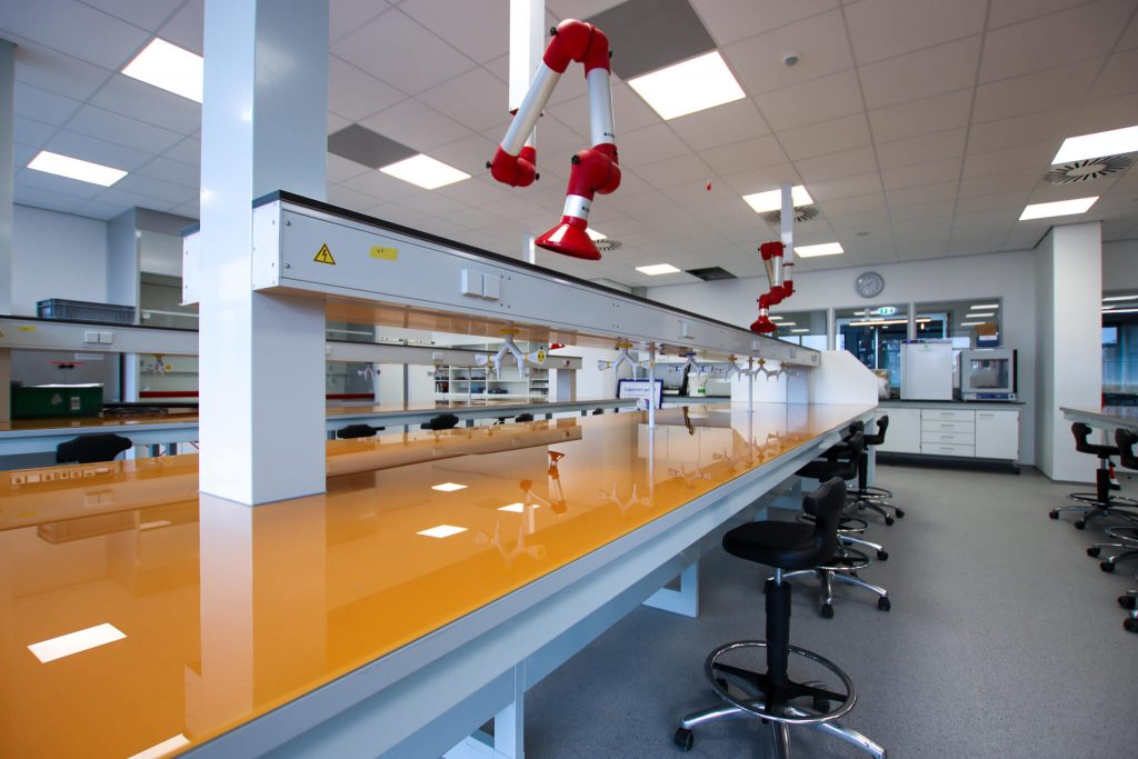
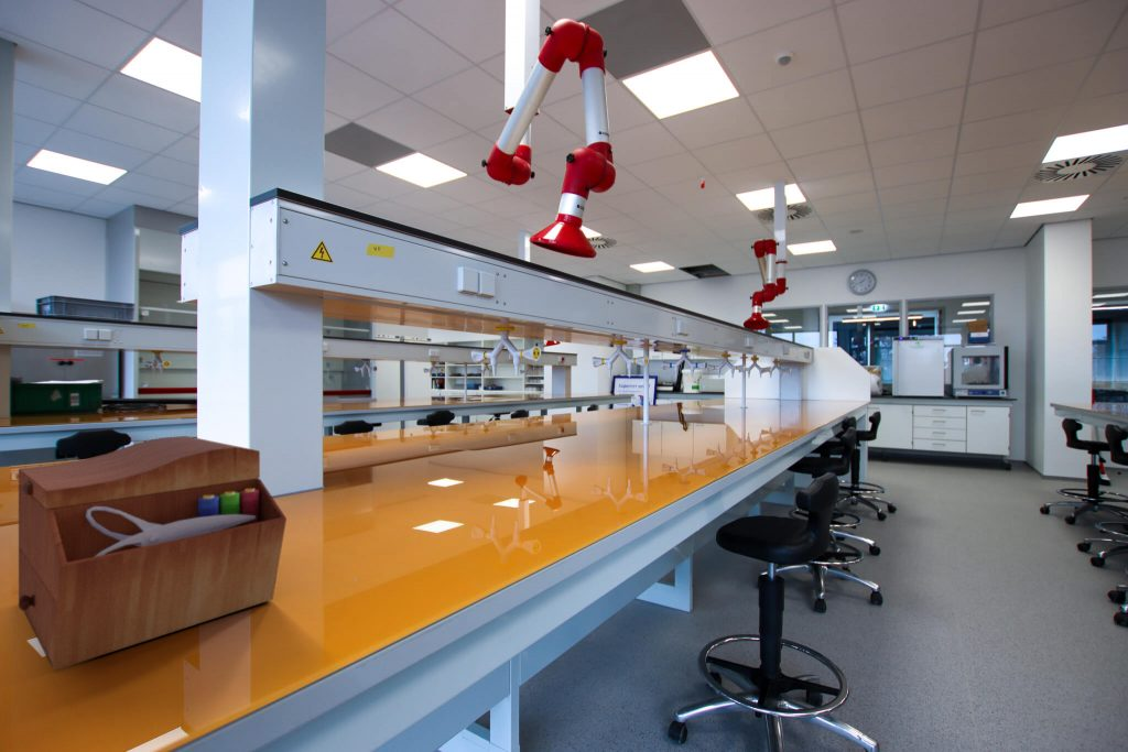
+ sewing box [18,435,288,672]
